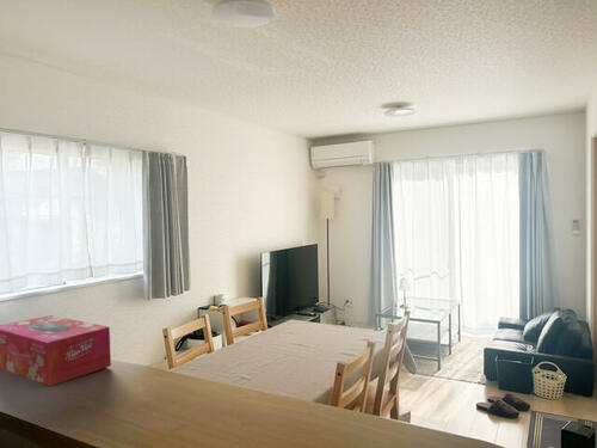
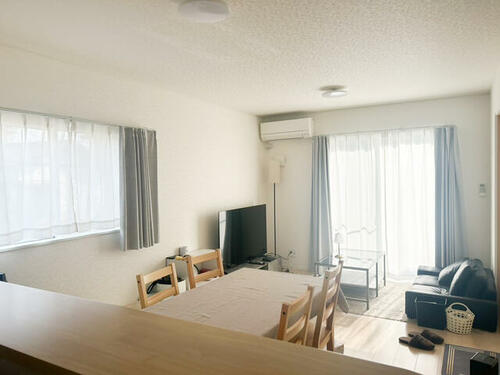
- tissue box [0,314,112,387]
